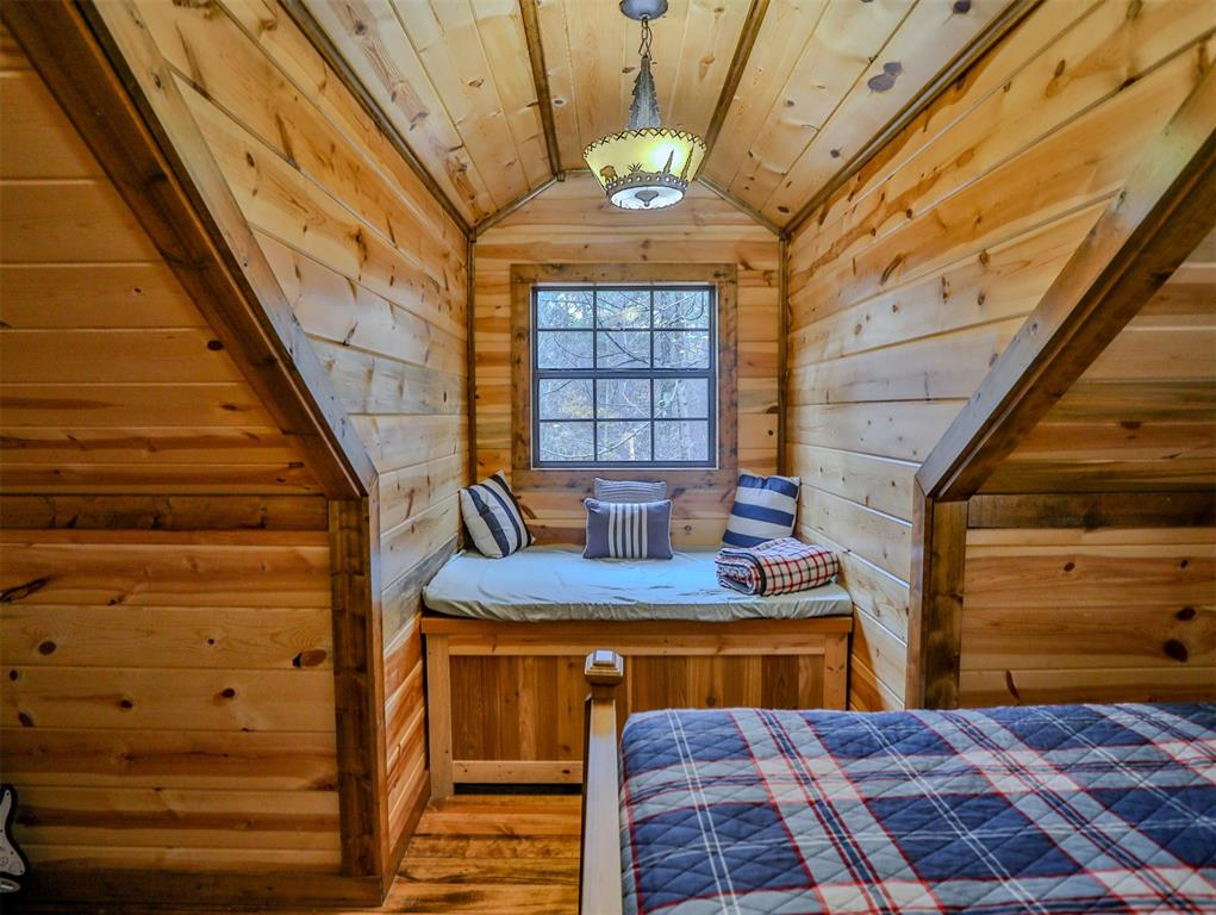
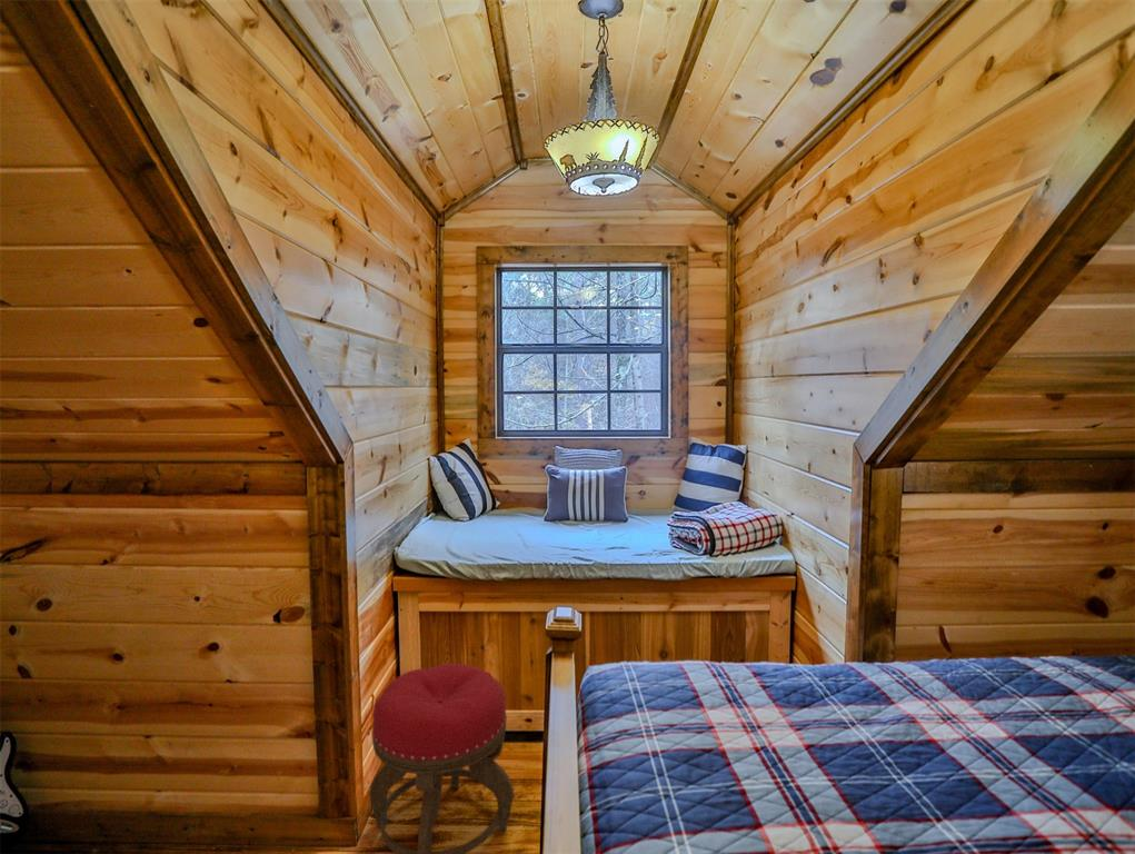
+ stool [369,663,515,854]
